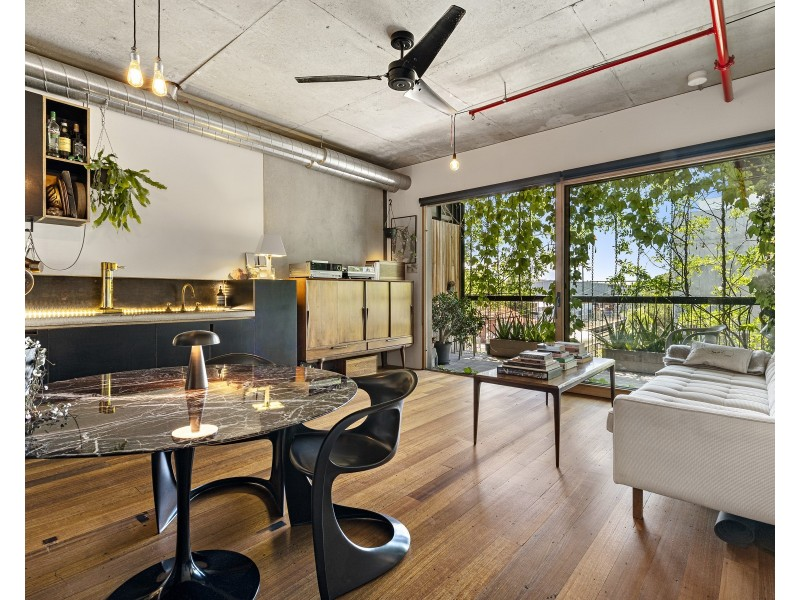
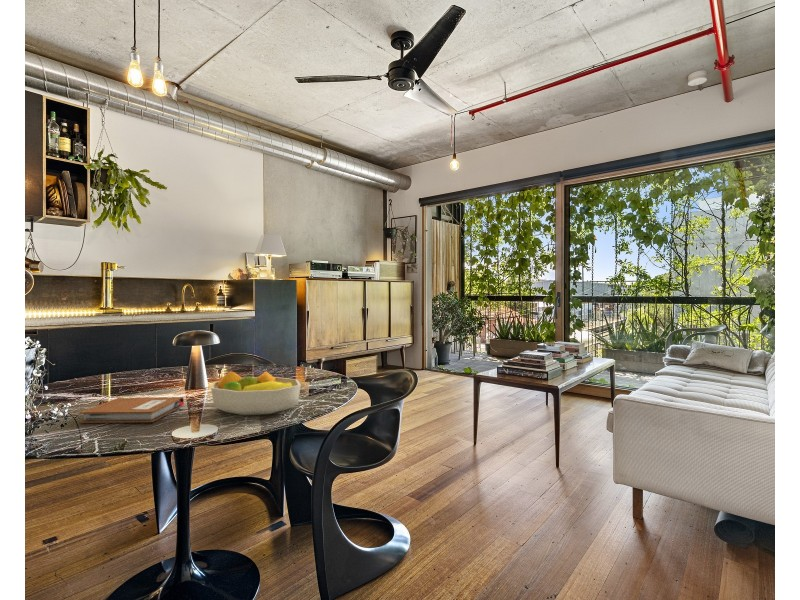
+ notebook [78,396,185,424]
+ fruit bowl [210,370,302,416]
